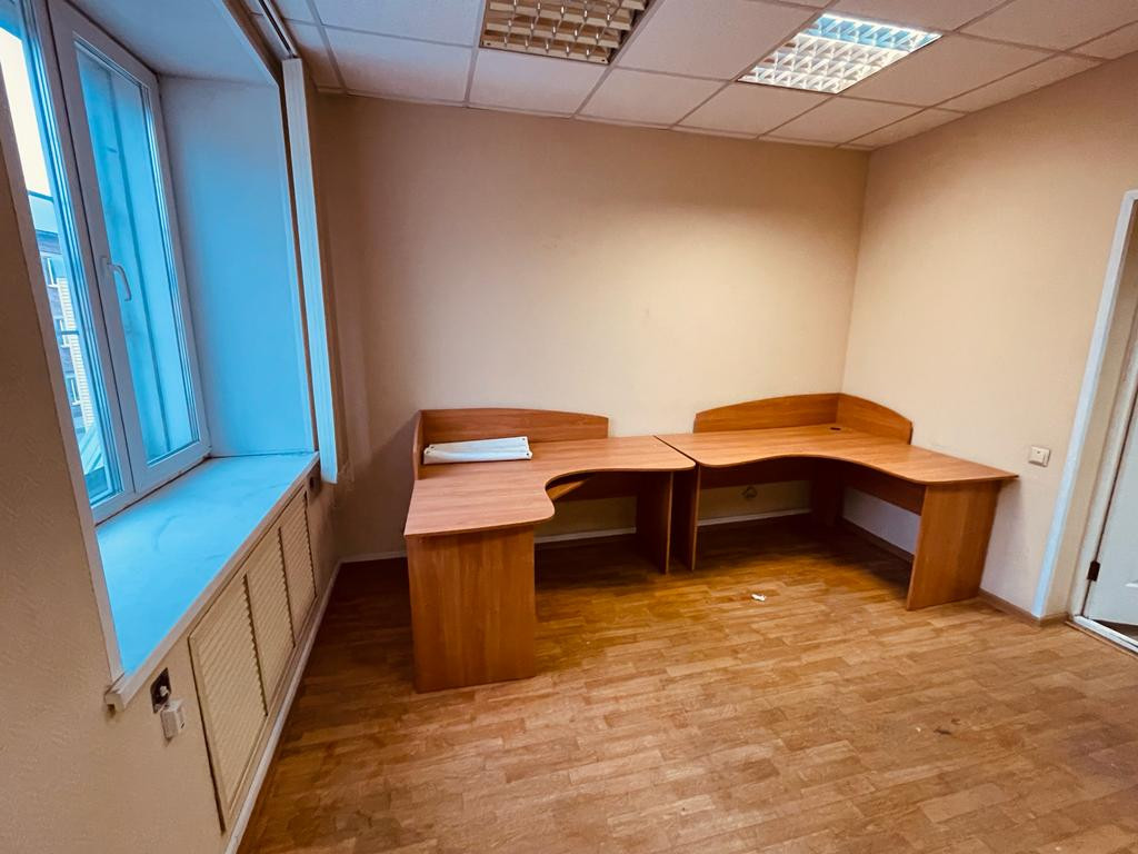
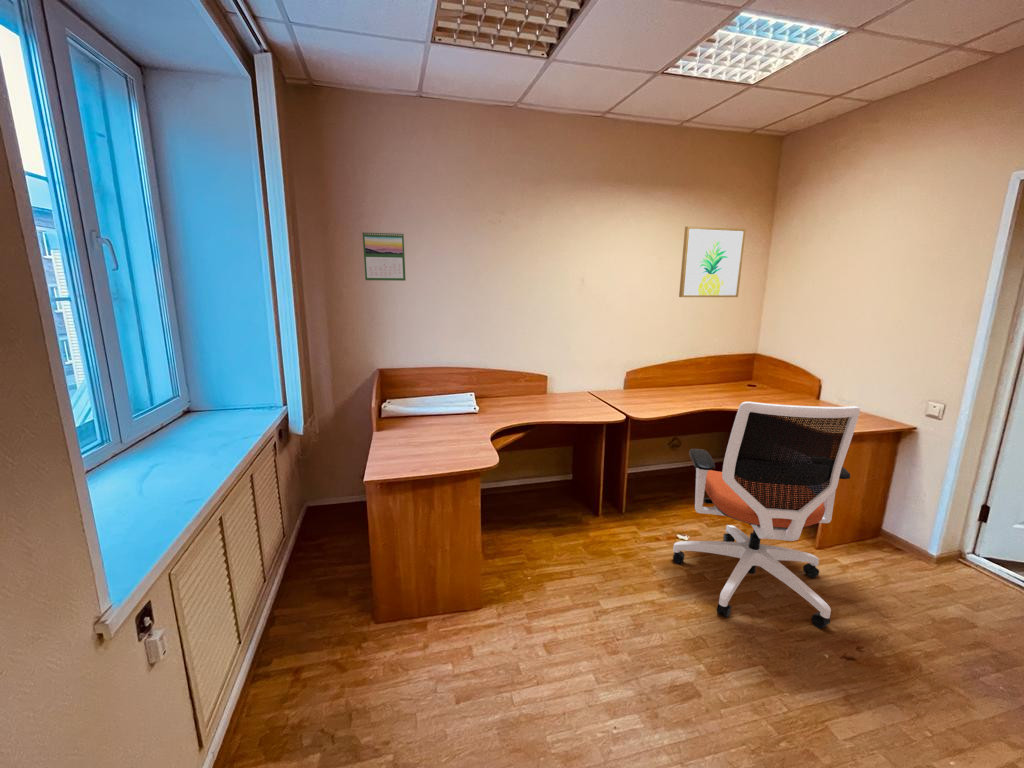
+ wall art [678,225,747,298]
+ office chair [672,401,861,629]
+ calendar [362,230,407,282]
